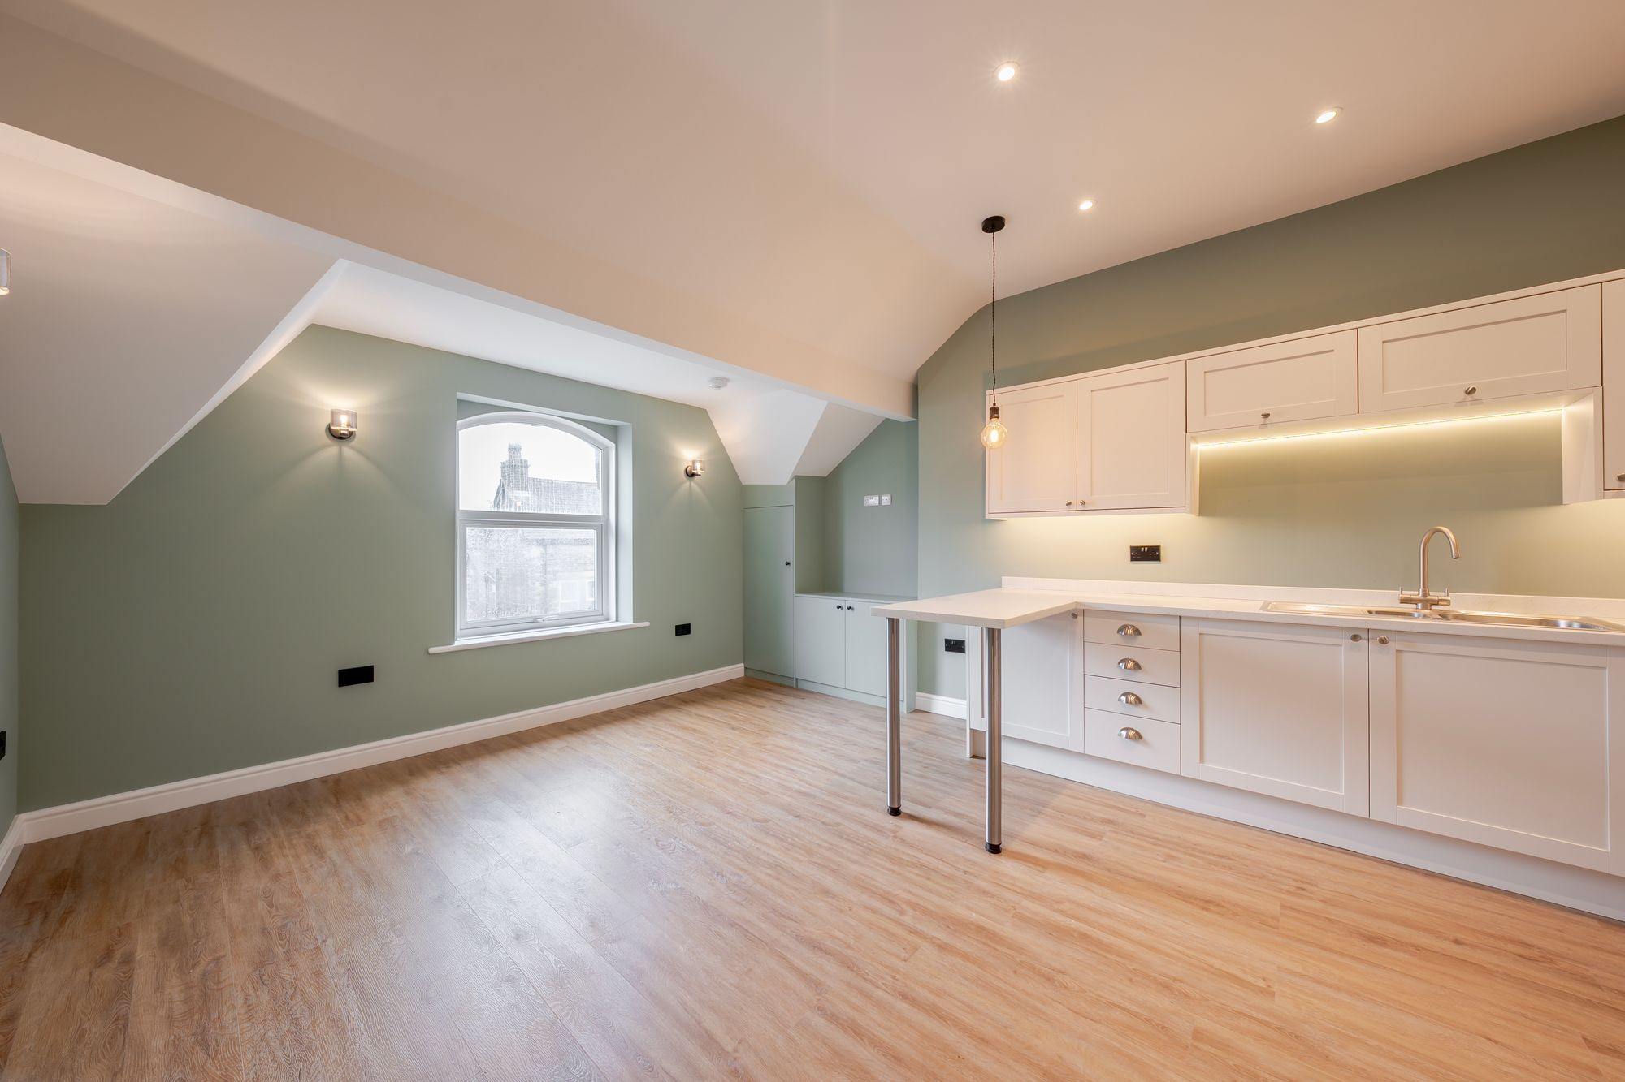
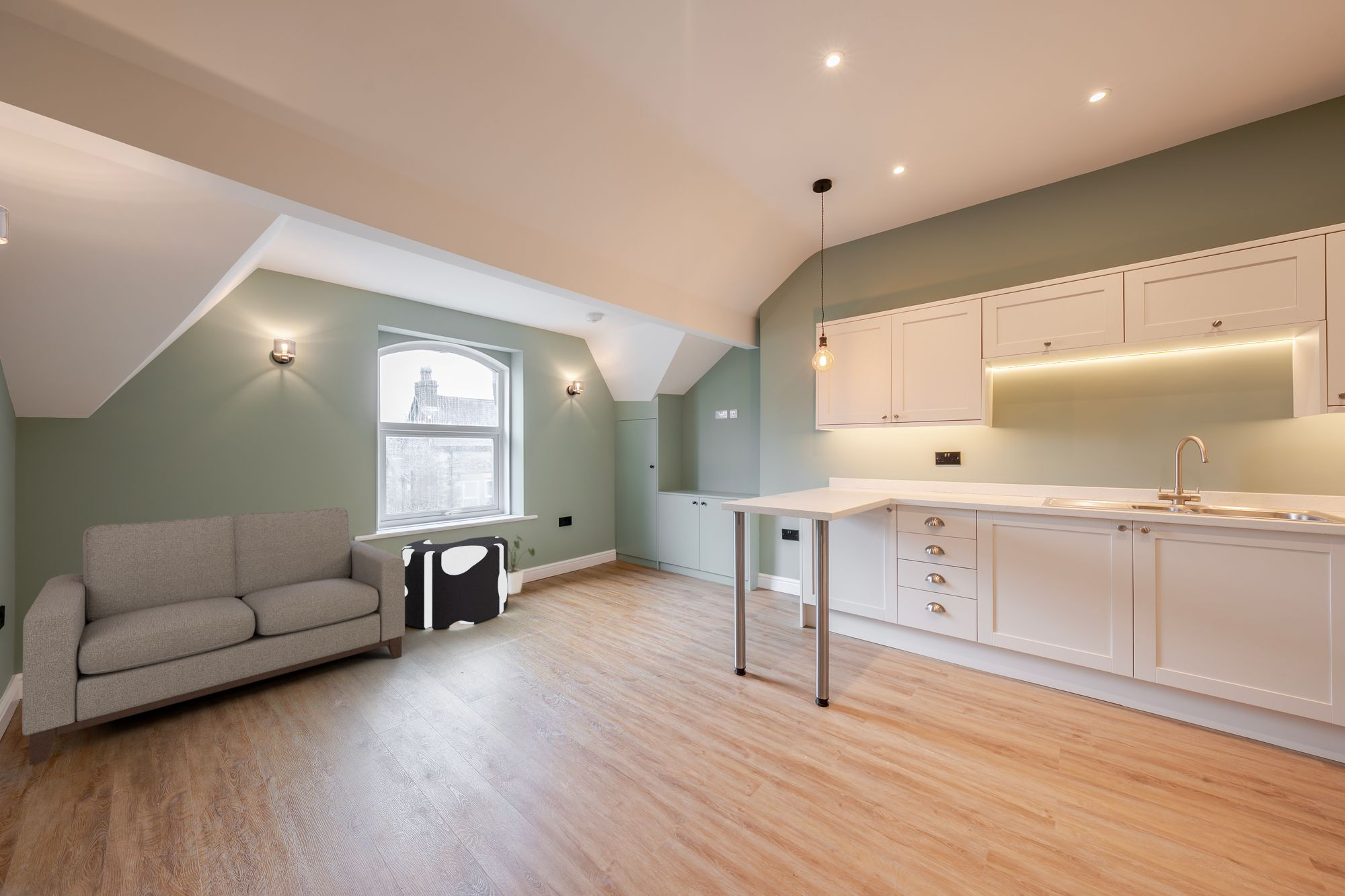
+ house plant [507,534,536,595]
+ trash can [401,536,508,630]
+ sofa [22,507,406,766]
